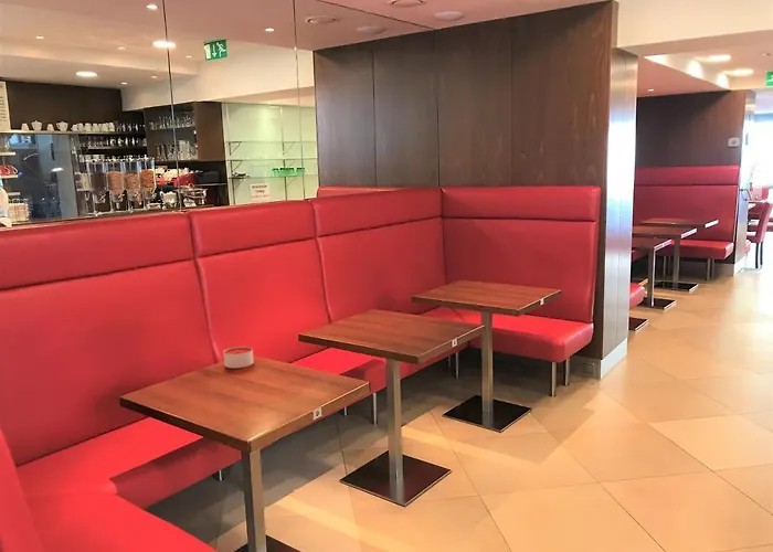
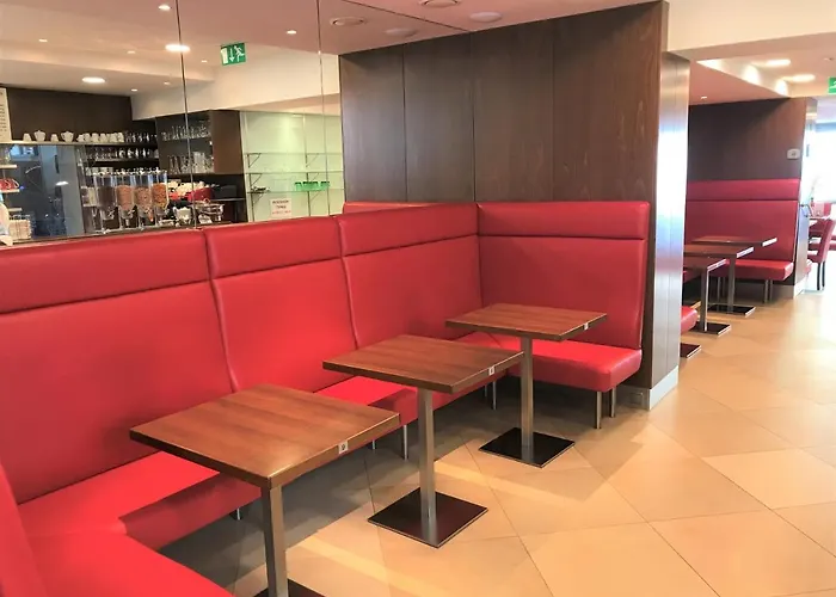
- candle [222,346,254,369]
